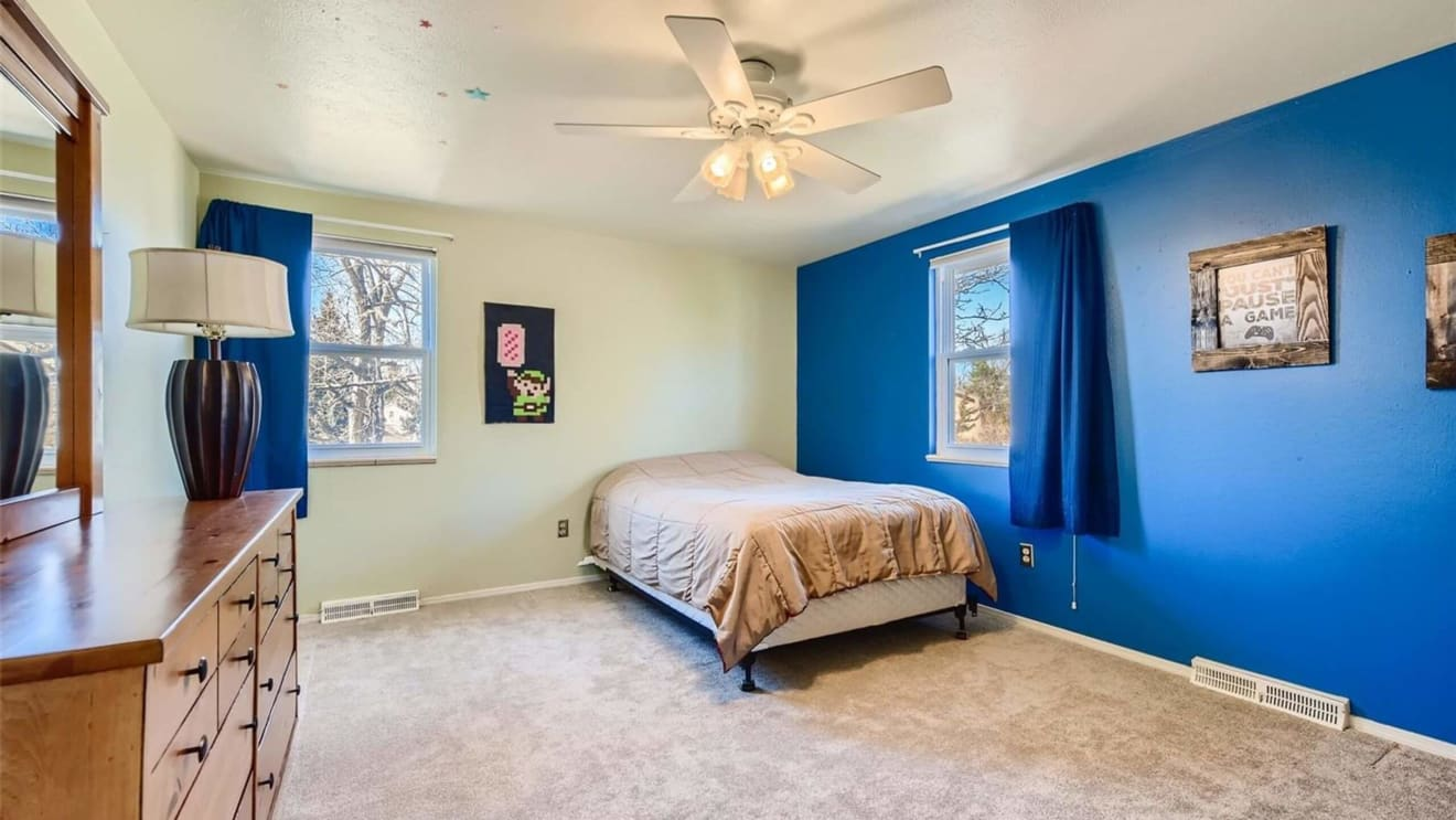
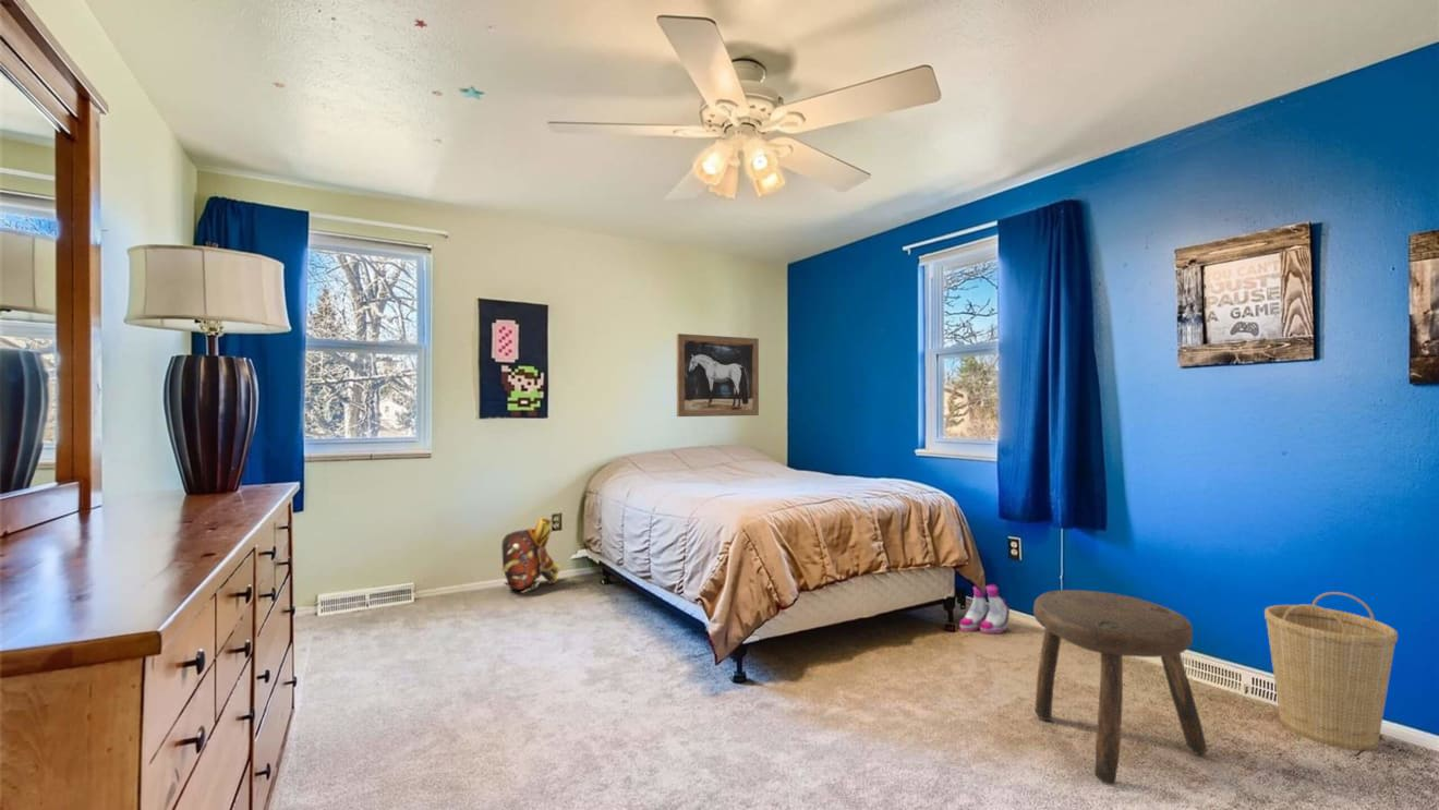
+ wall art [676,333,760,418]
+ boots [958,583,1011,634]
+ stool [1032,589,1209,785]
+ basket [1263,591,1399,751]
+ backpack [500,517,561,594]
